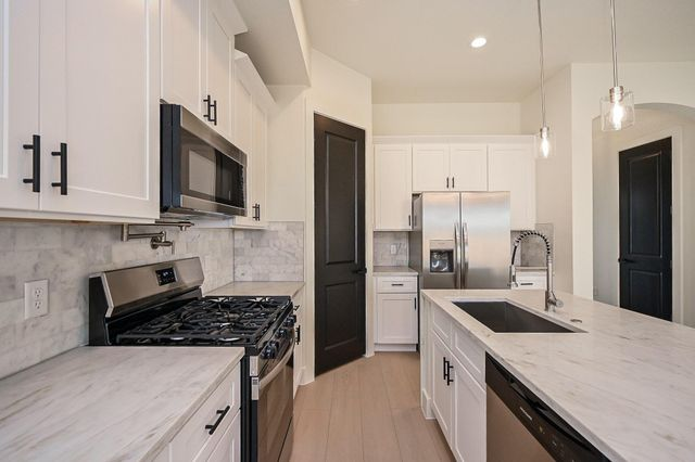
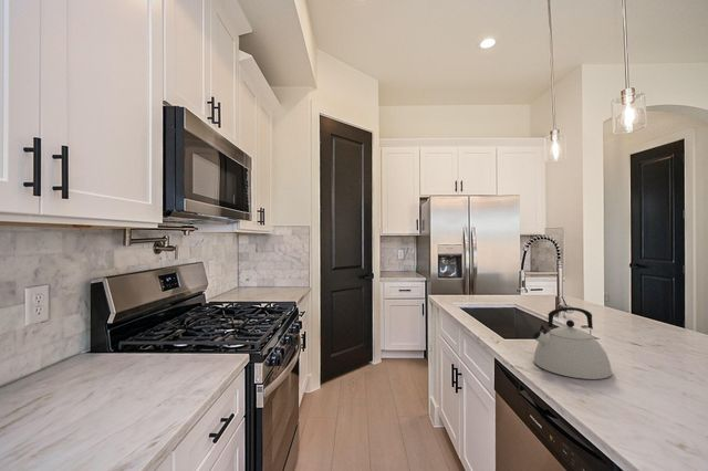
+ kettle [532,306,613,380]
